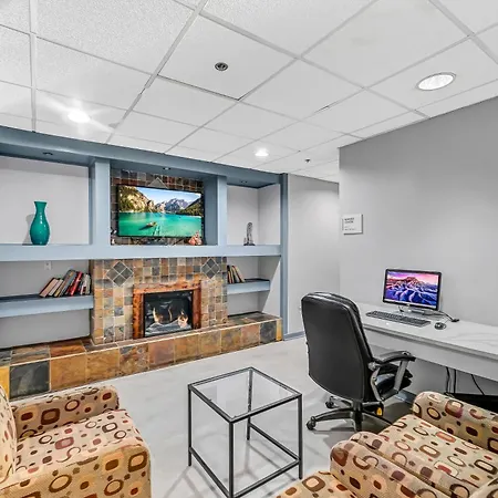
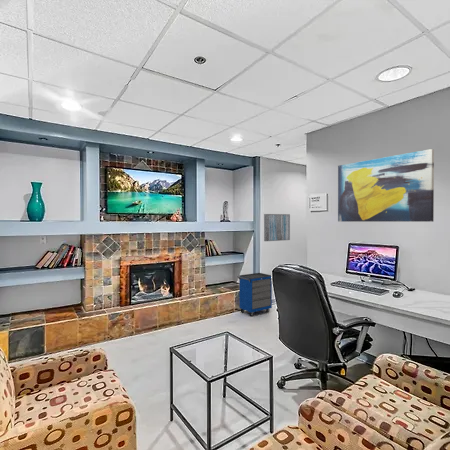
+ wall art [263,213,291,242]
+ cabinet [237,272,273,317]
+ wall art [337,148,435,223]
